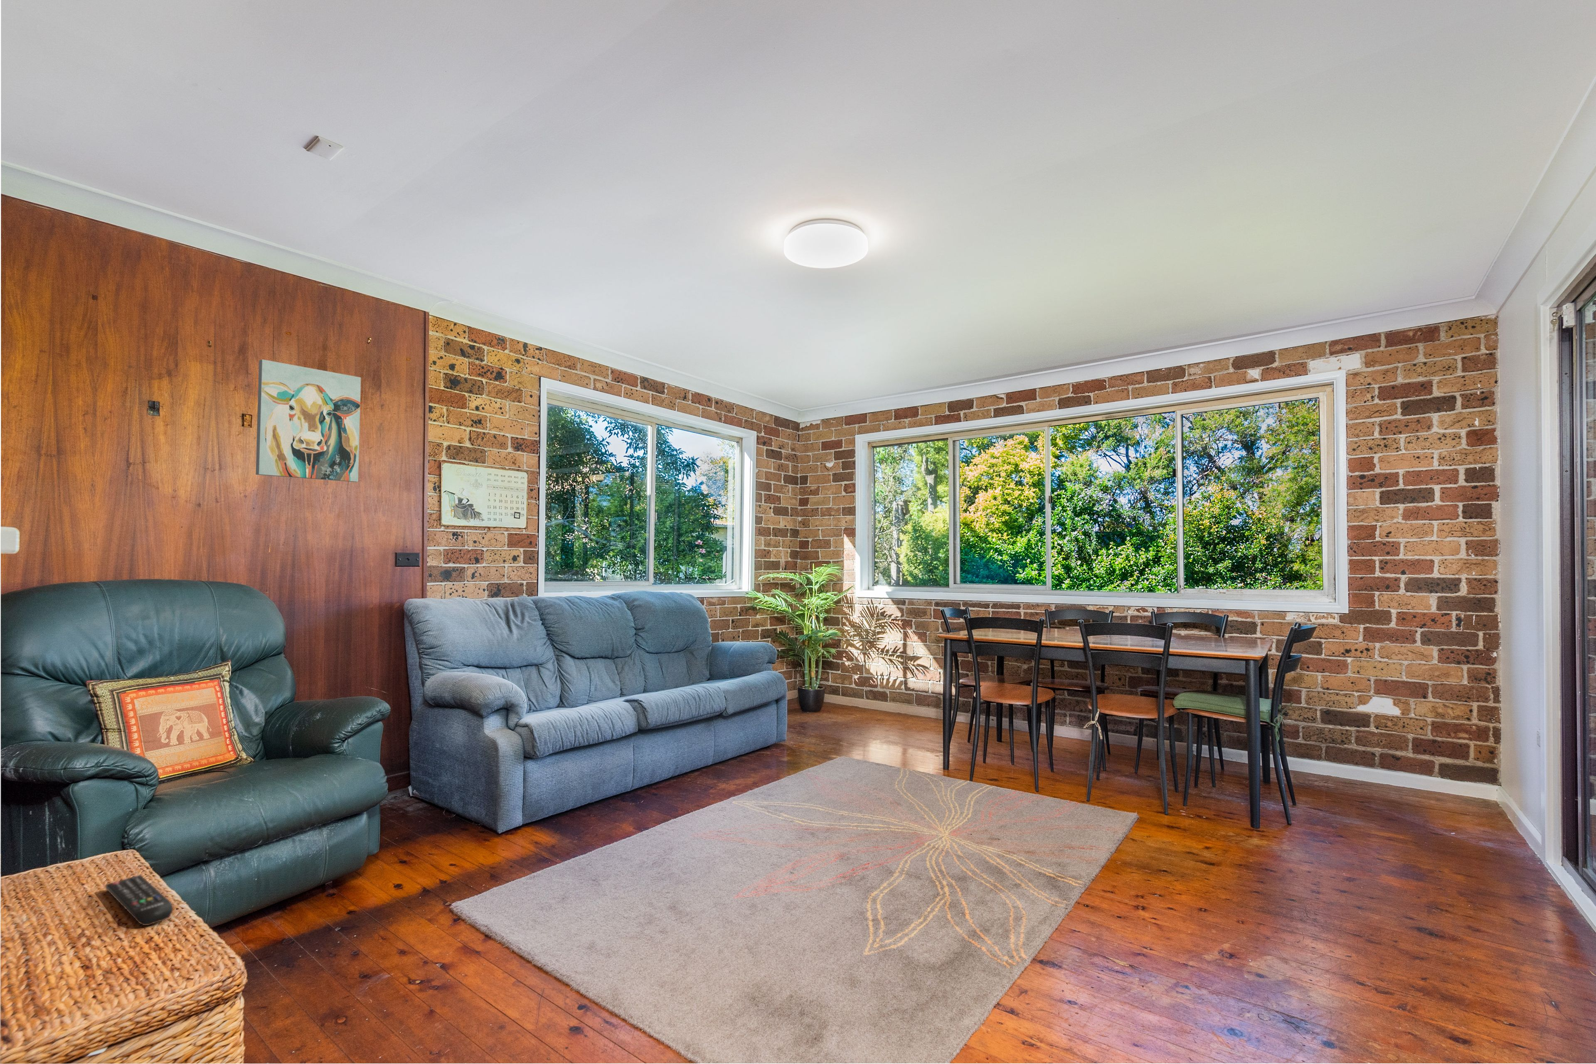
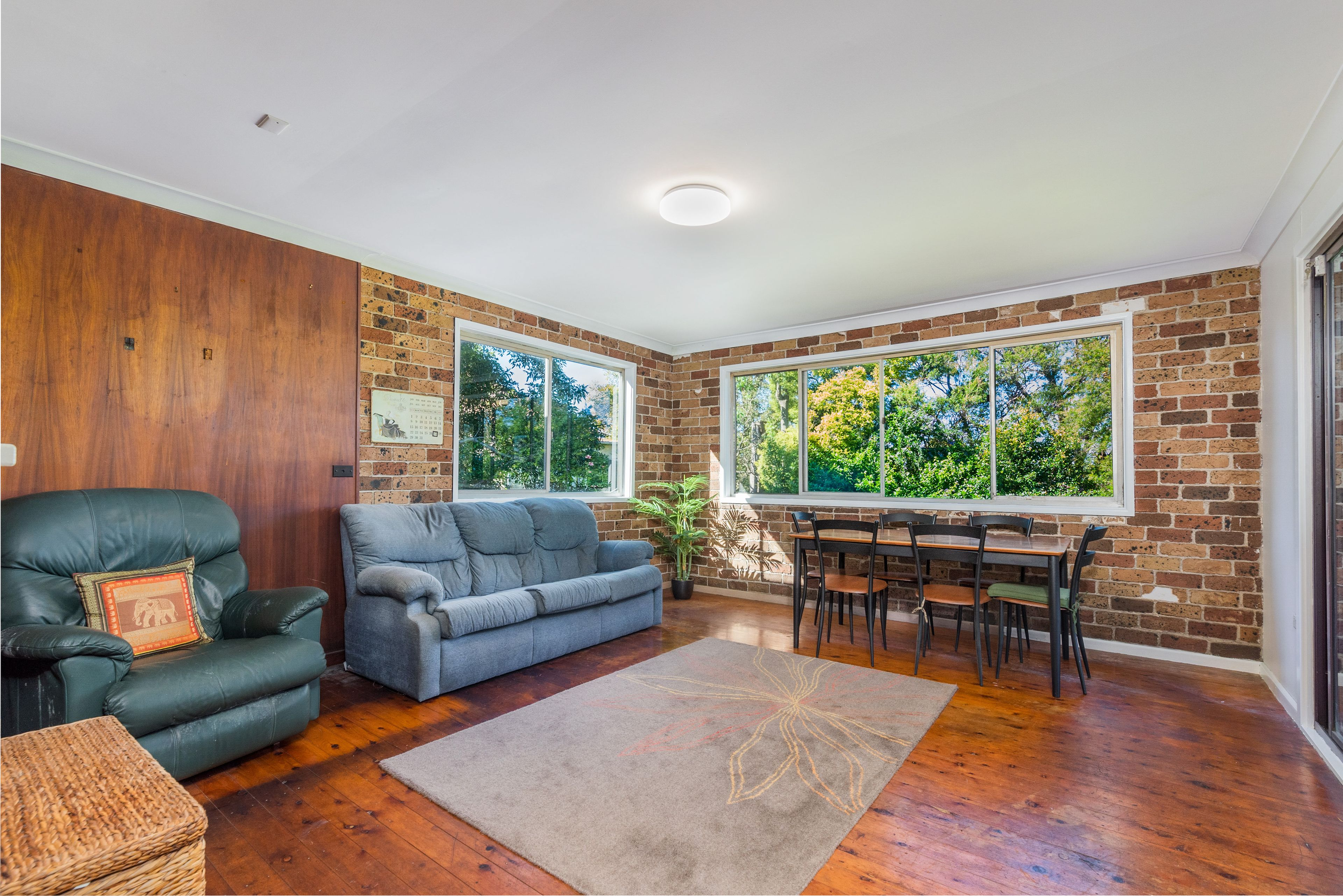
- wall art [256,360,361,482]
- remote control [105,875,174,926]
